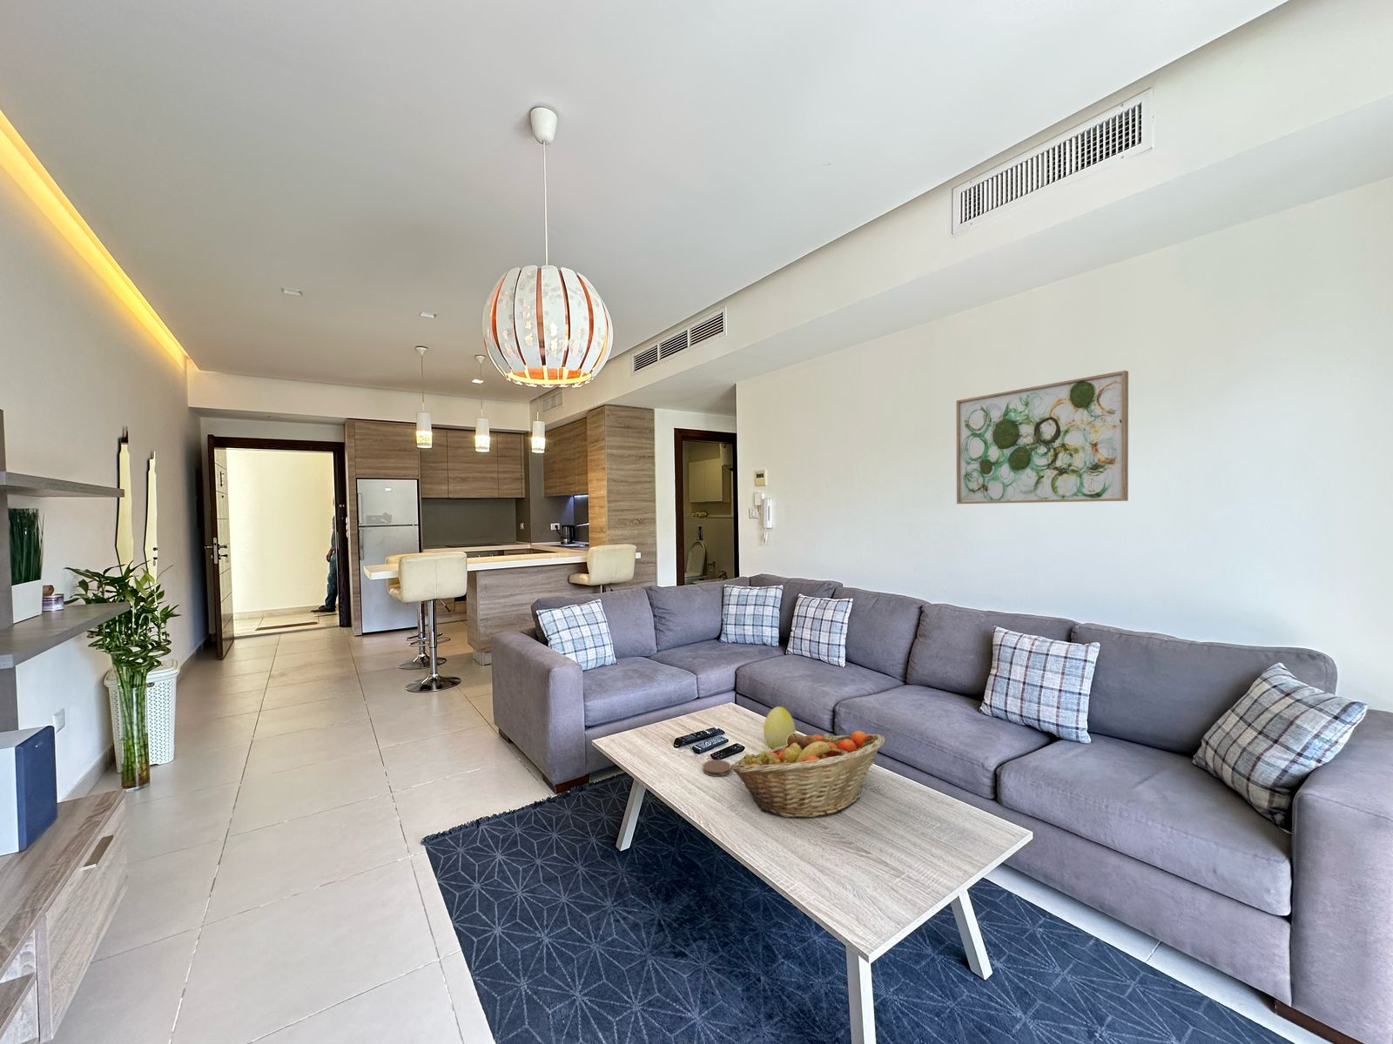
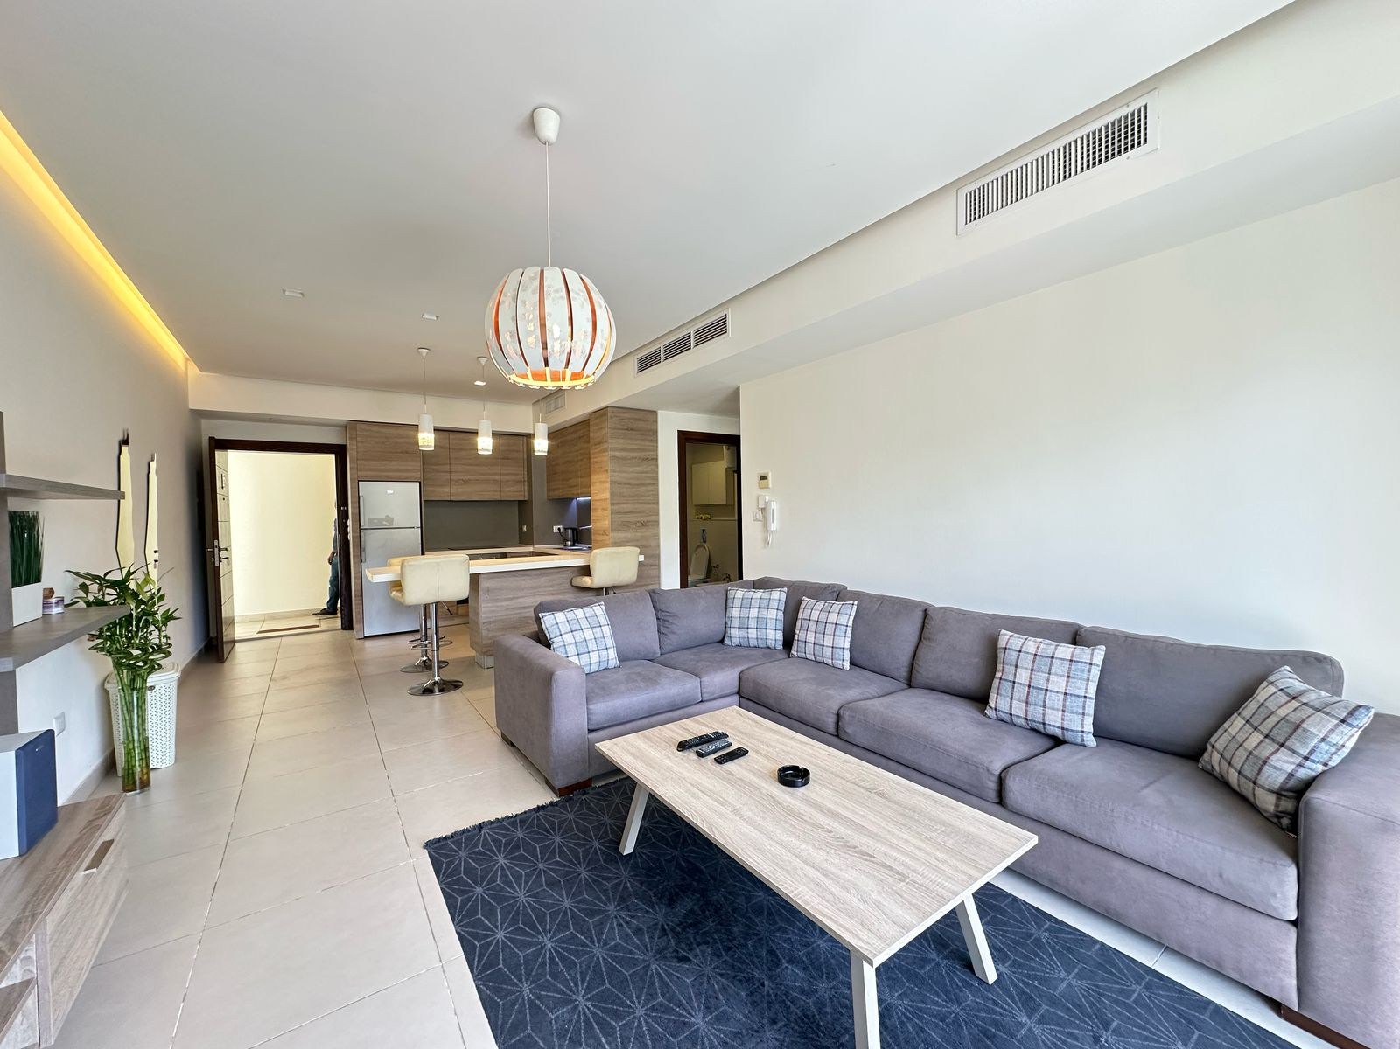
- coaster [702,759,733,776]
- wall art [956,370,1129,504]
- fruit basket [731,730,886,819]
- decorative egg [762,705,796,749]
